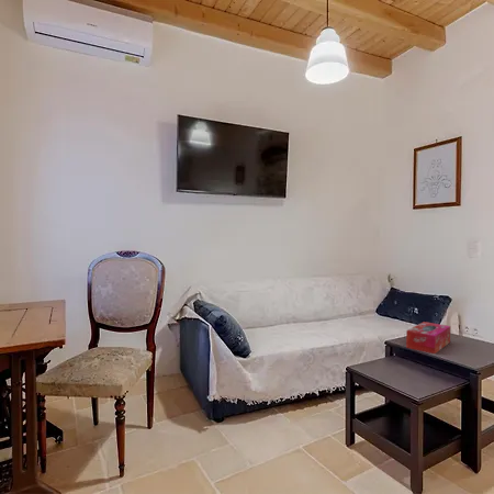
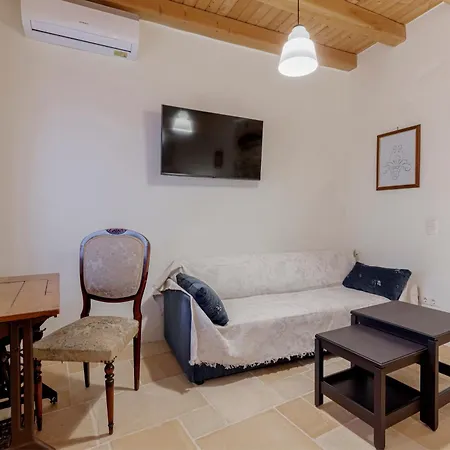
- tissue box [405,321,451,355]
